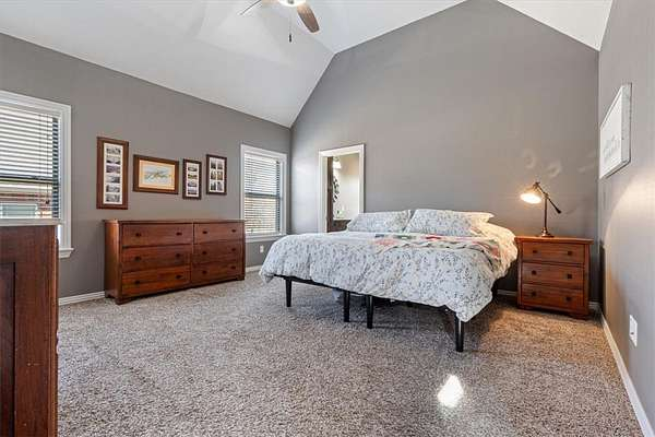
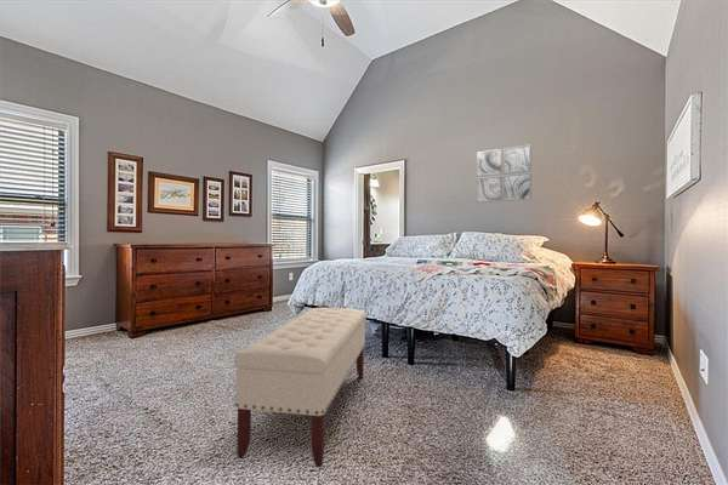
+ bench [233,307,368,468]
+ wall art [476,143,533,204]
